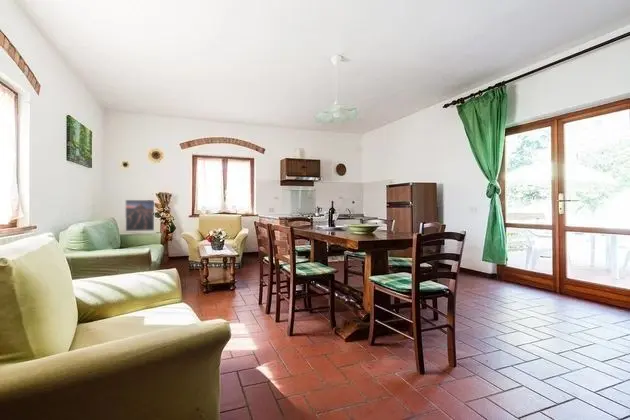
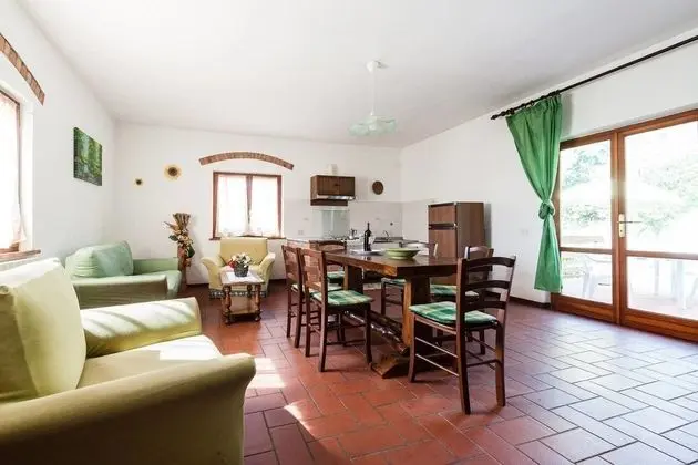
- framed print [124,199,155,232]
